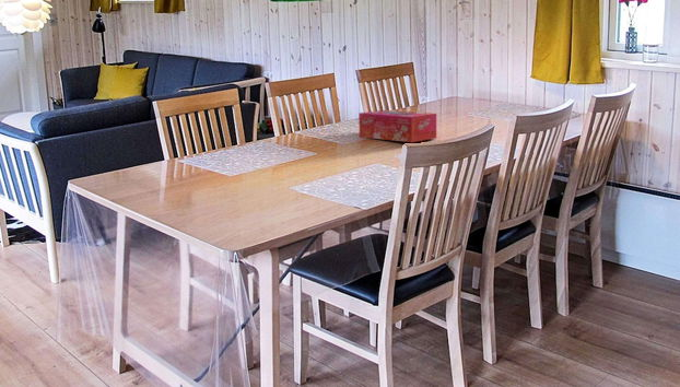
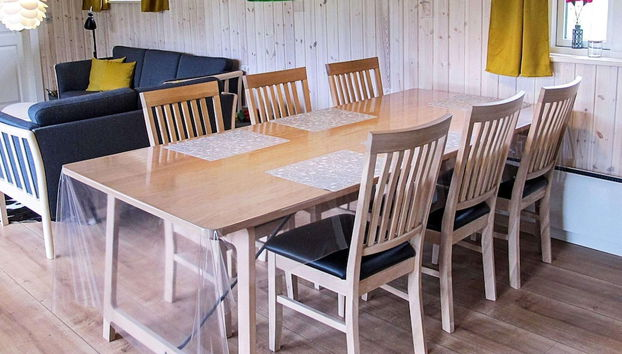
- tissue box [357,109,437,143]
